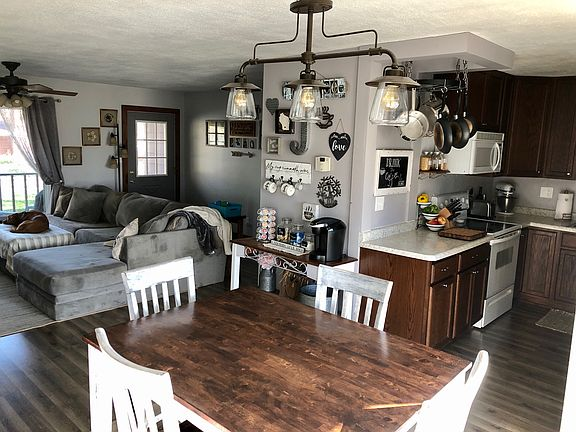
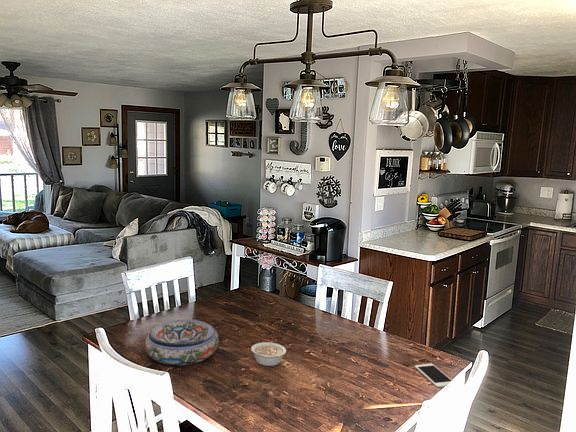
+ cell phone [414,363,453,388]
+ bowl [144,319,220,366]
+ legume [250,341,287,367]
